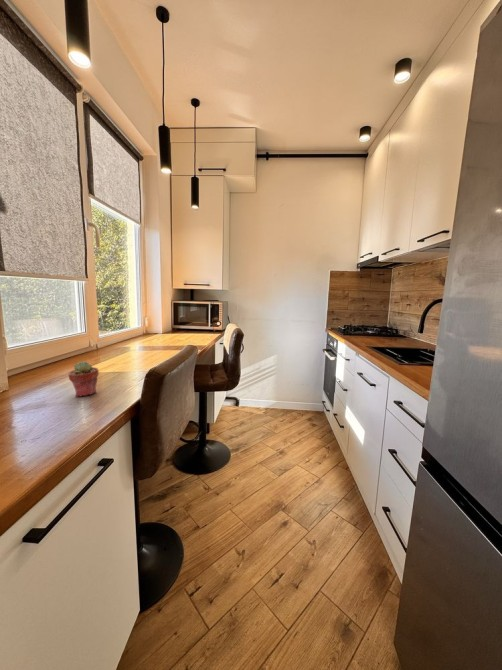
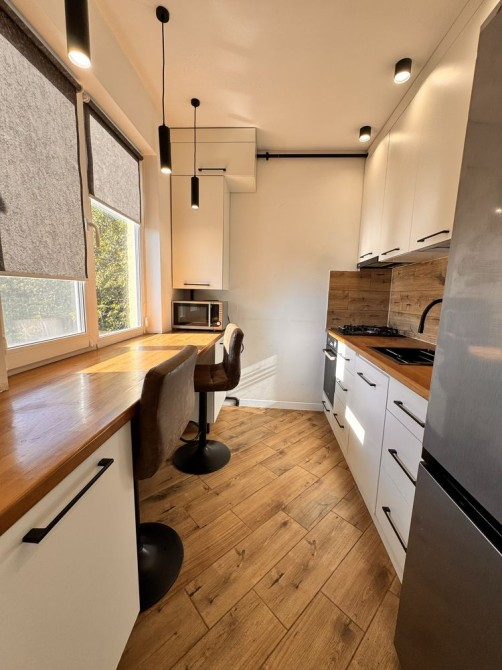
- potted succulent [67,361,100,398]
